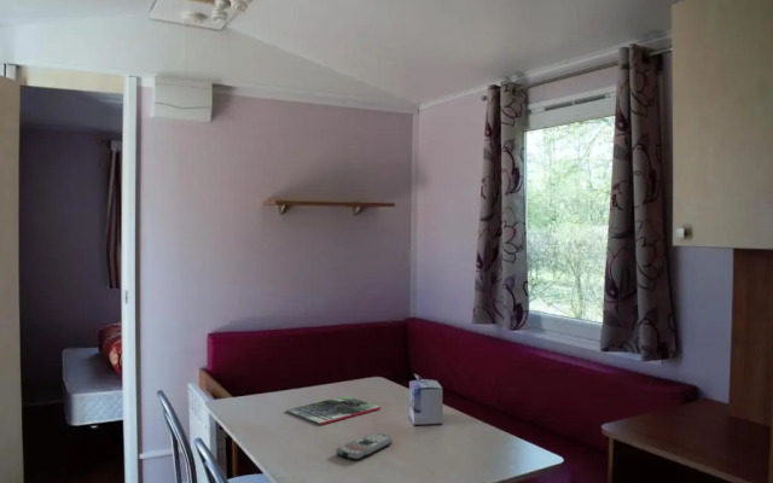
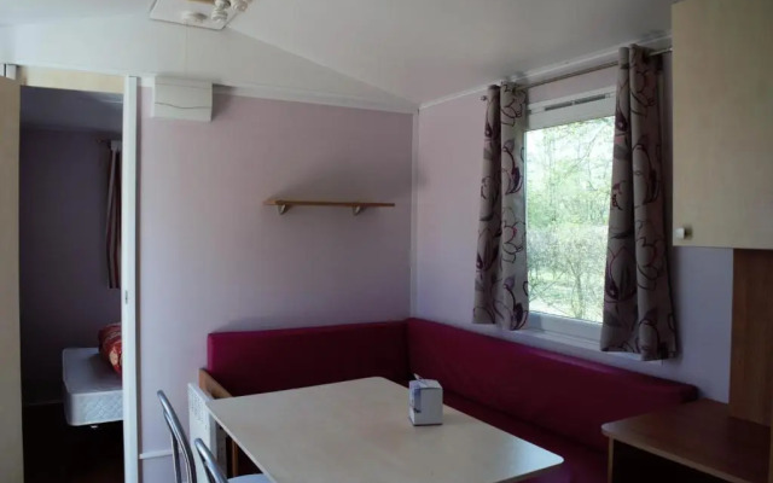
- remote control [336,432,394,461]
- magazine [285,395,382,426]
